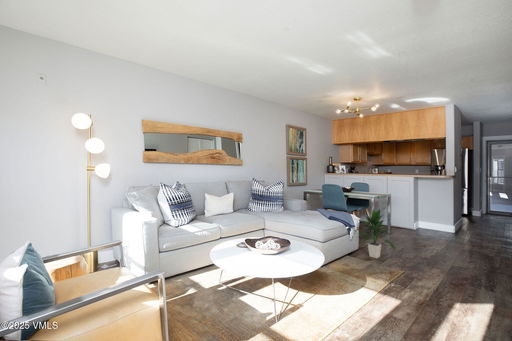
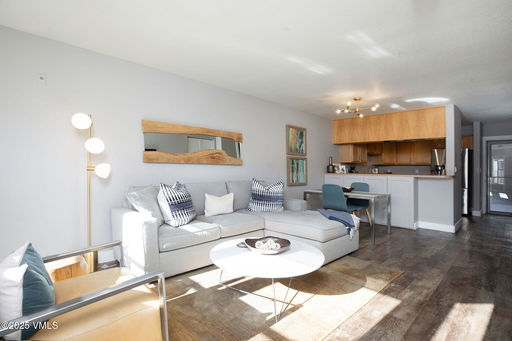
- indoor plant [357,208,396,259]
